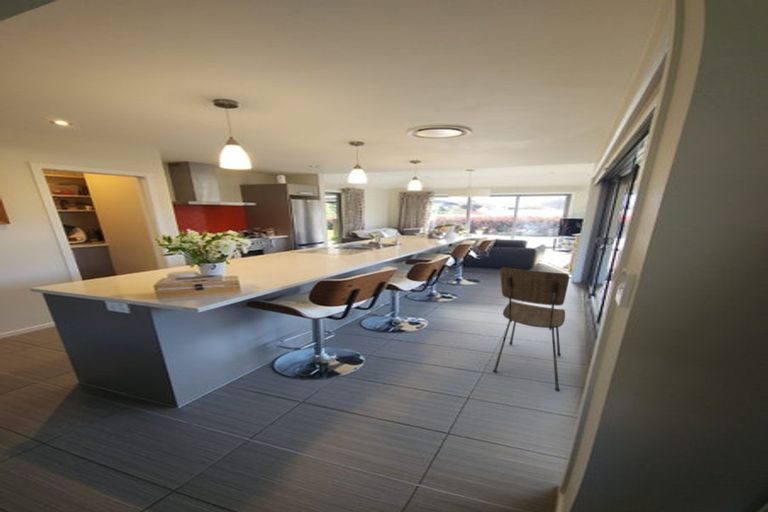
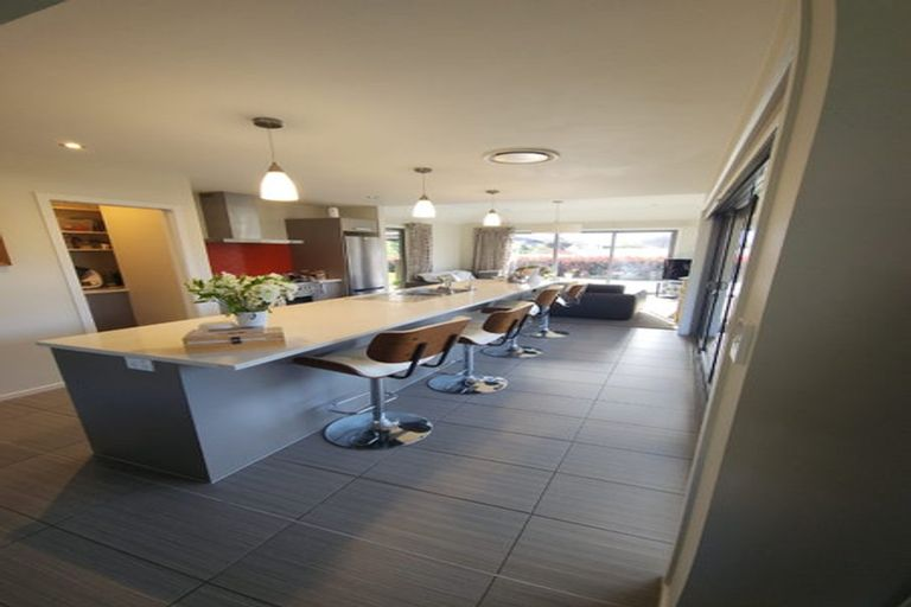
- dining chair [492,266,570,393]
